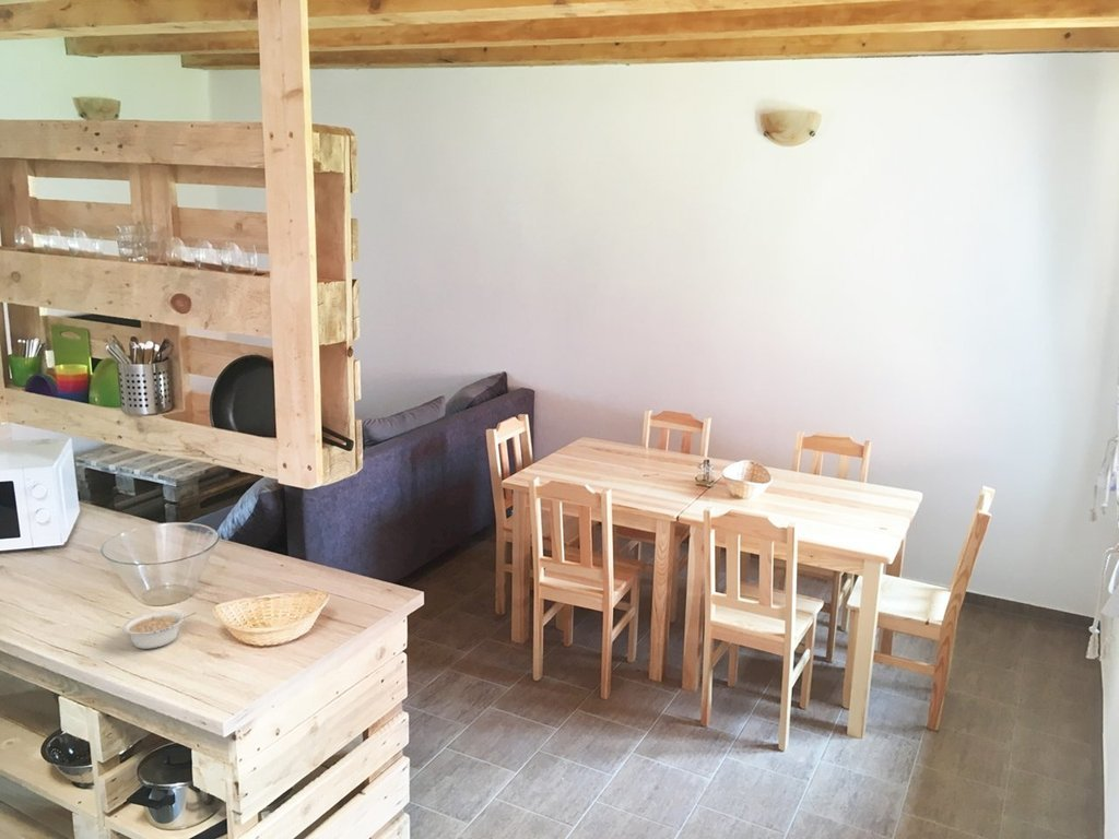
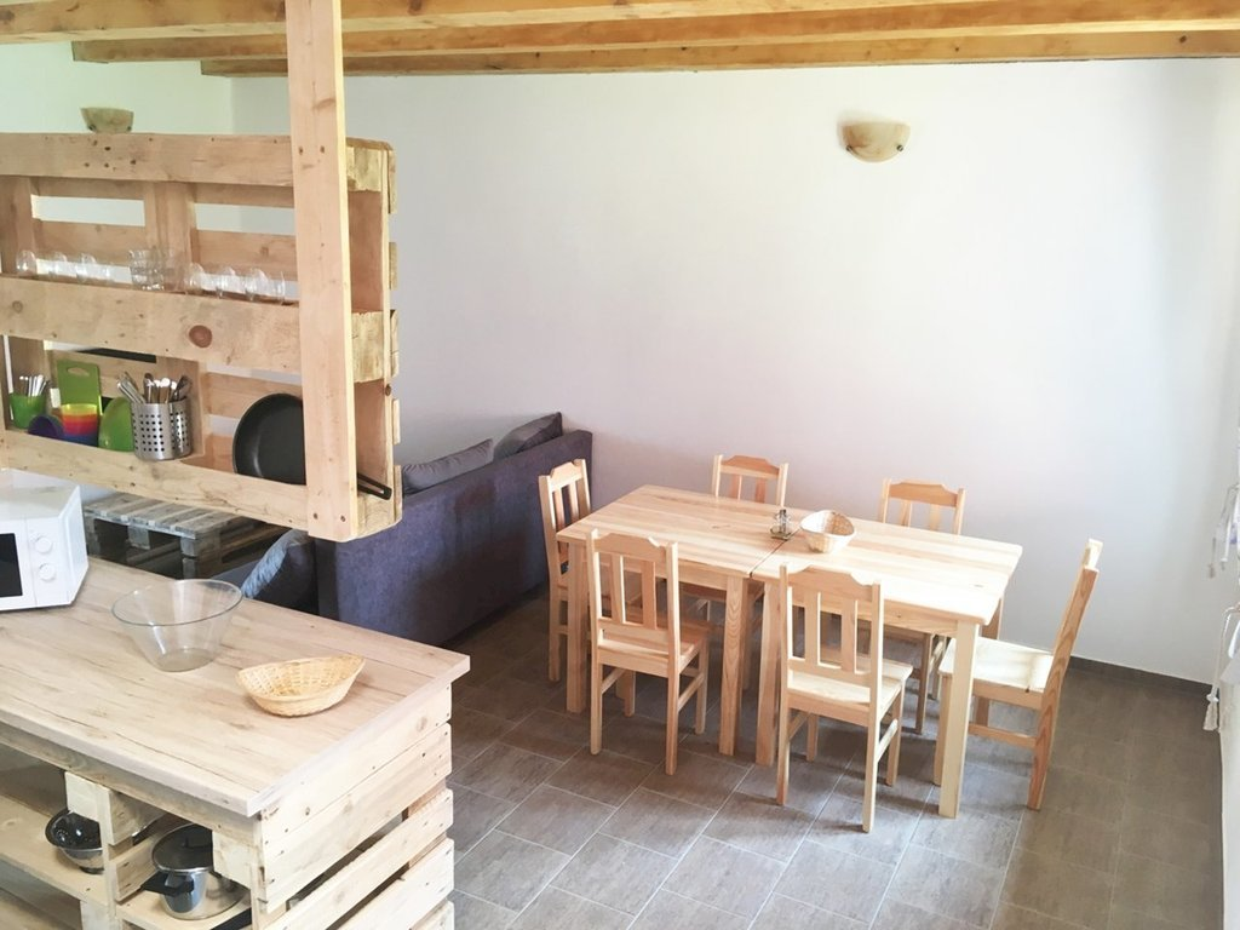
- legume [121,610,198,650]
